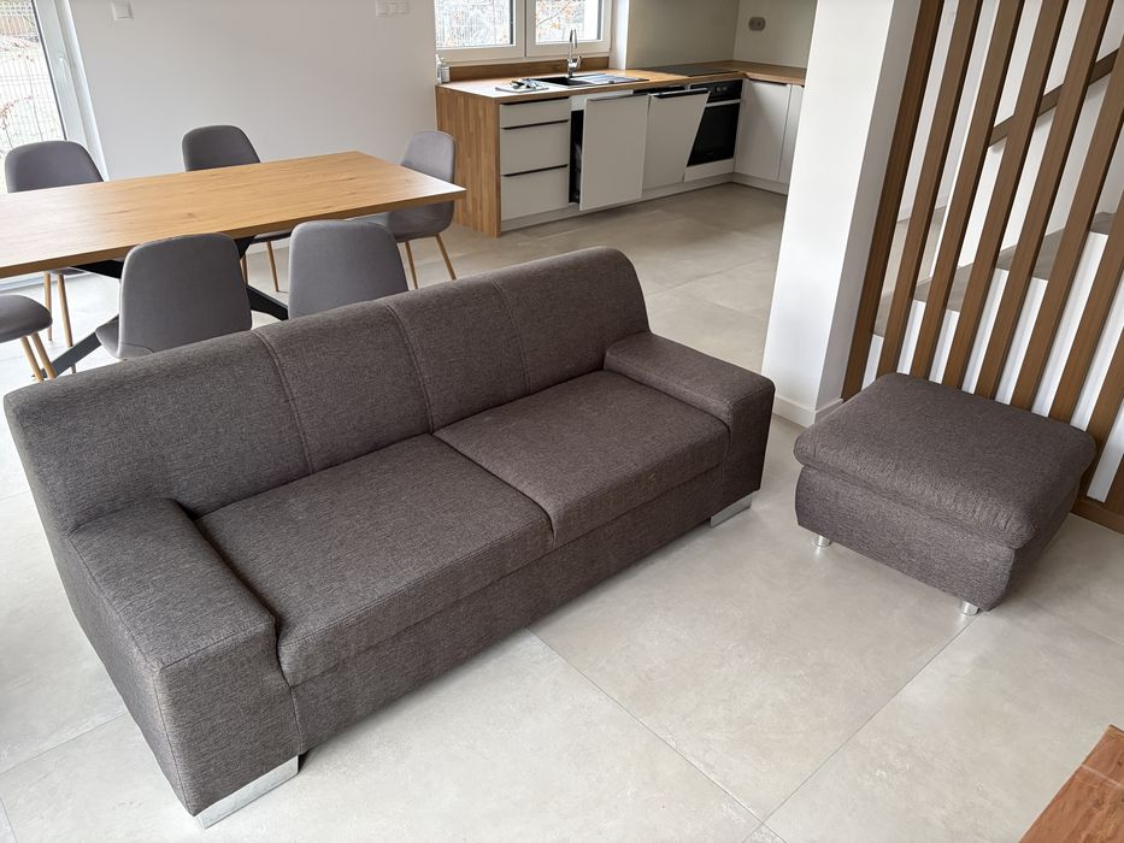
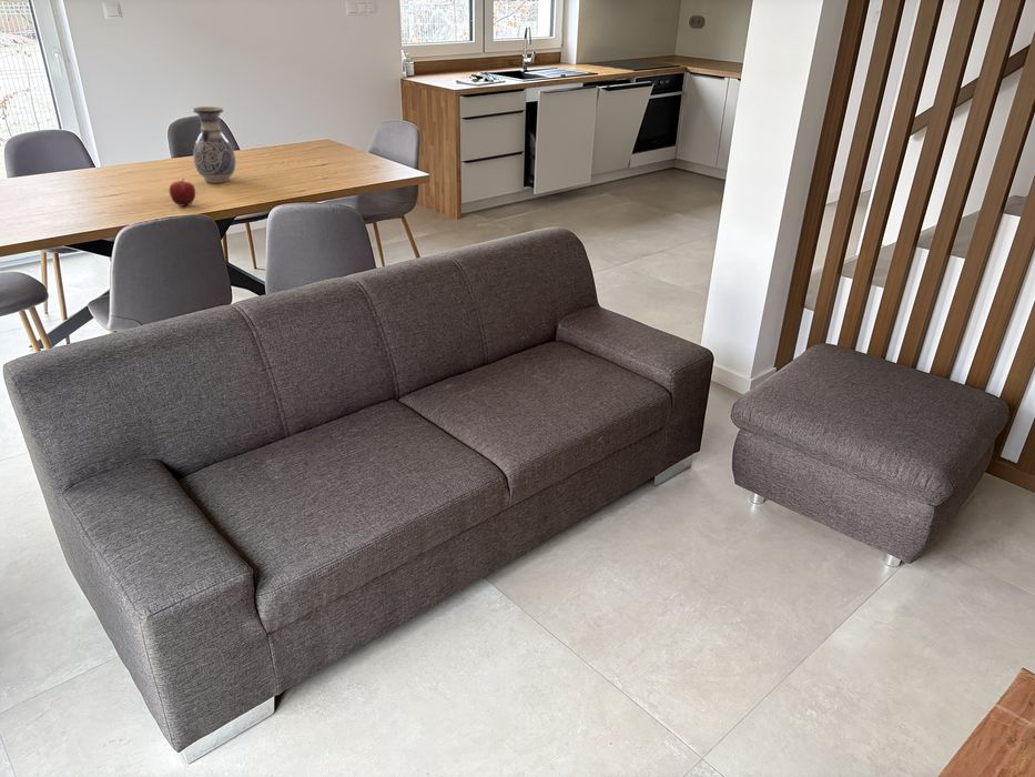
+ fruit [169,178,196,206]
+ vase [191,105,237,184]
